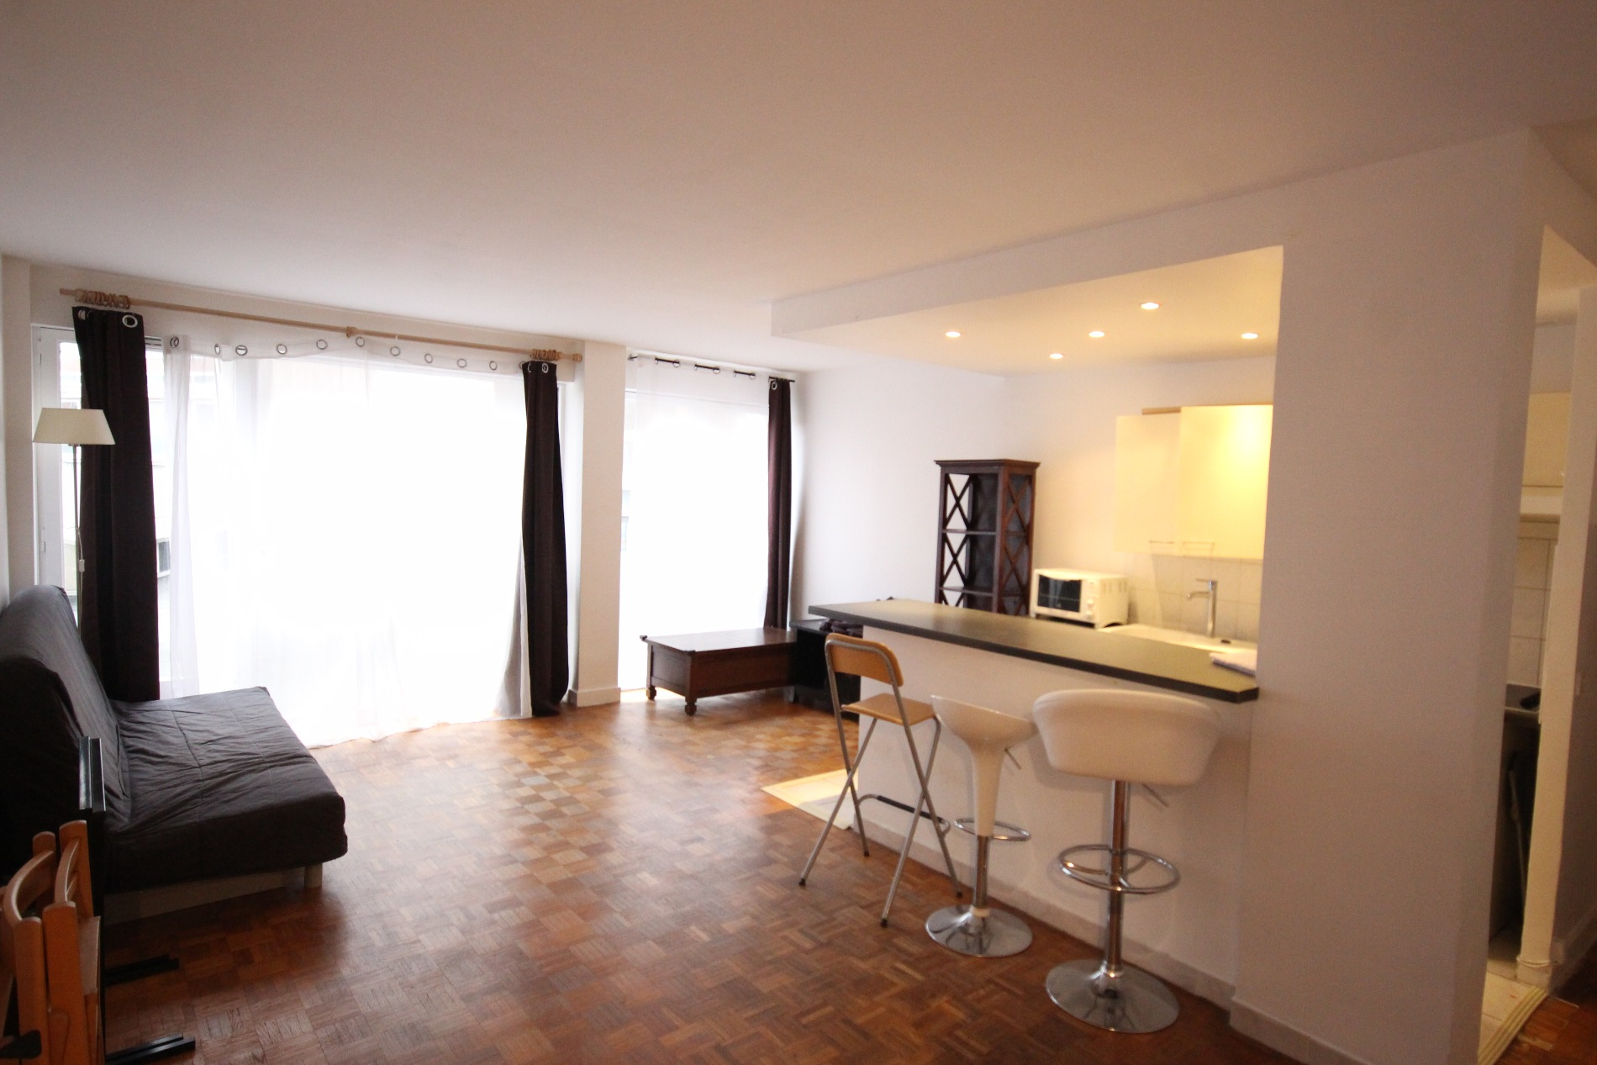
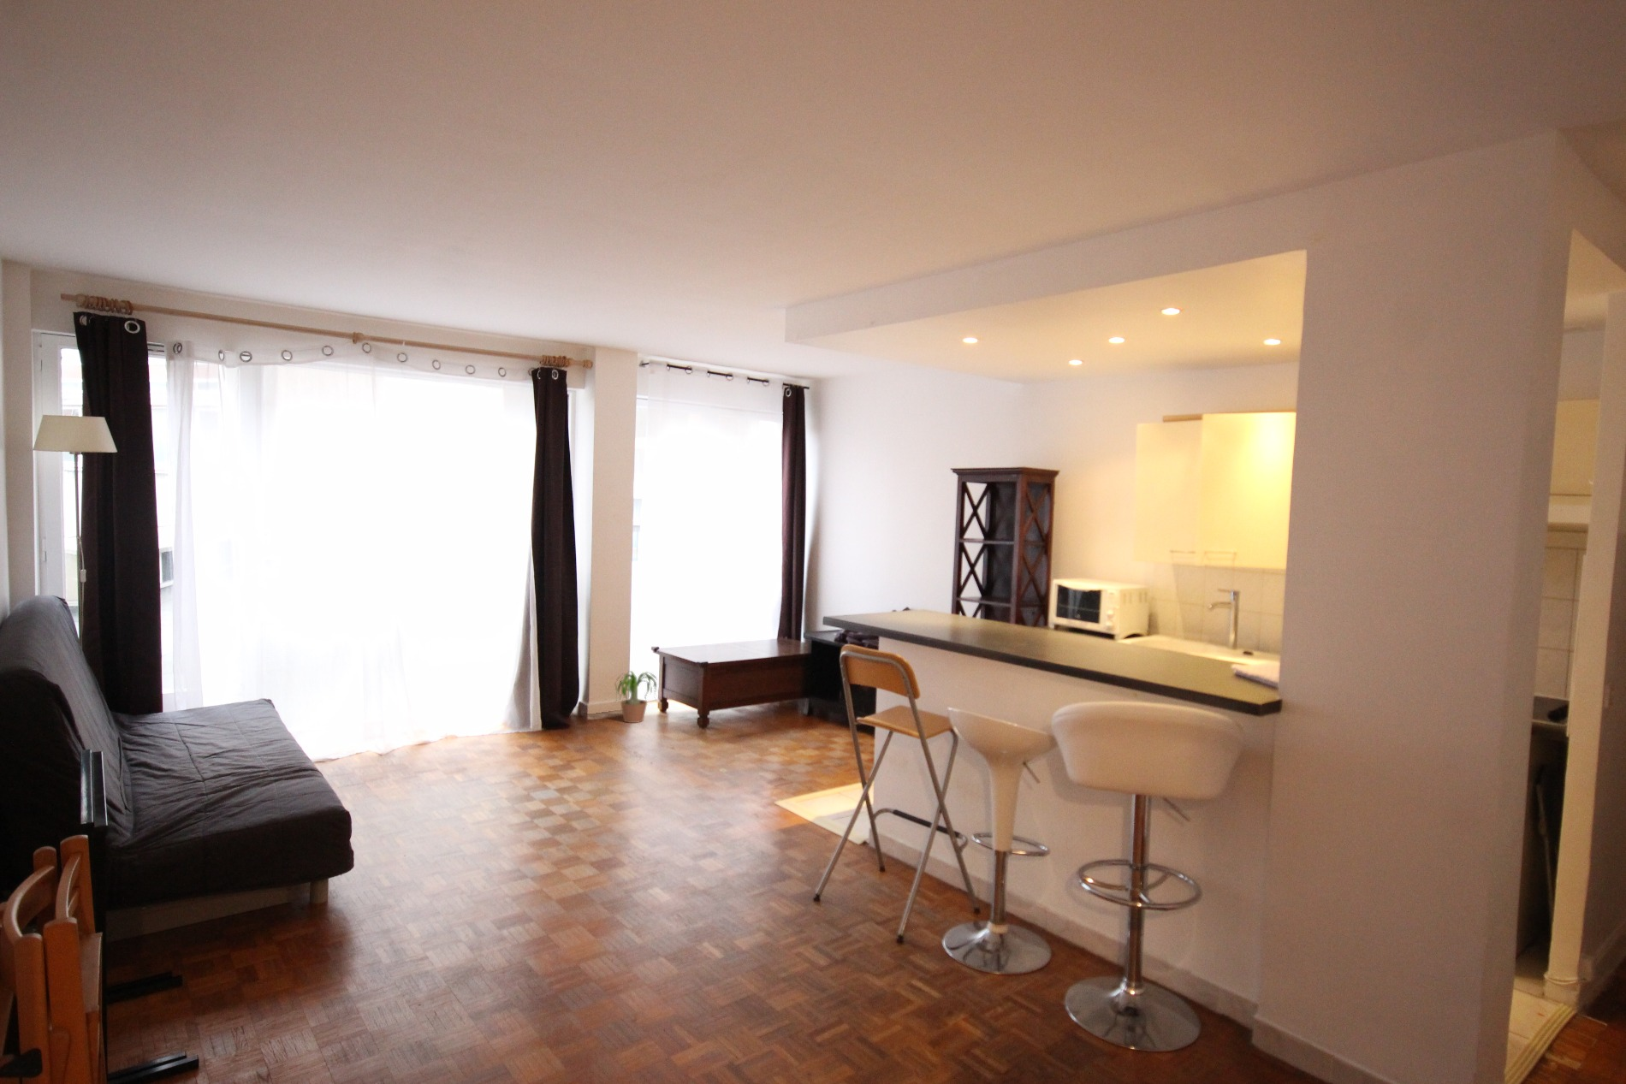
+ potted plant [612,670,662,723]
